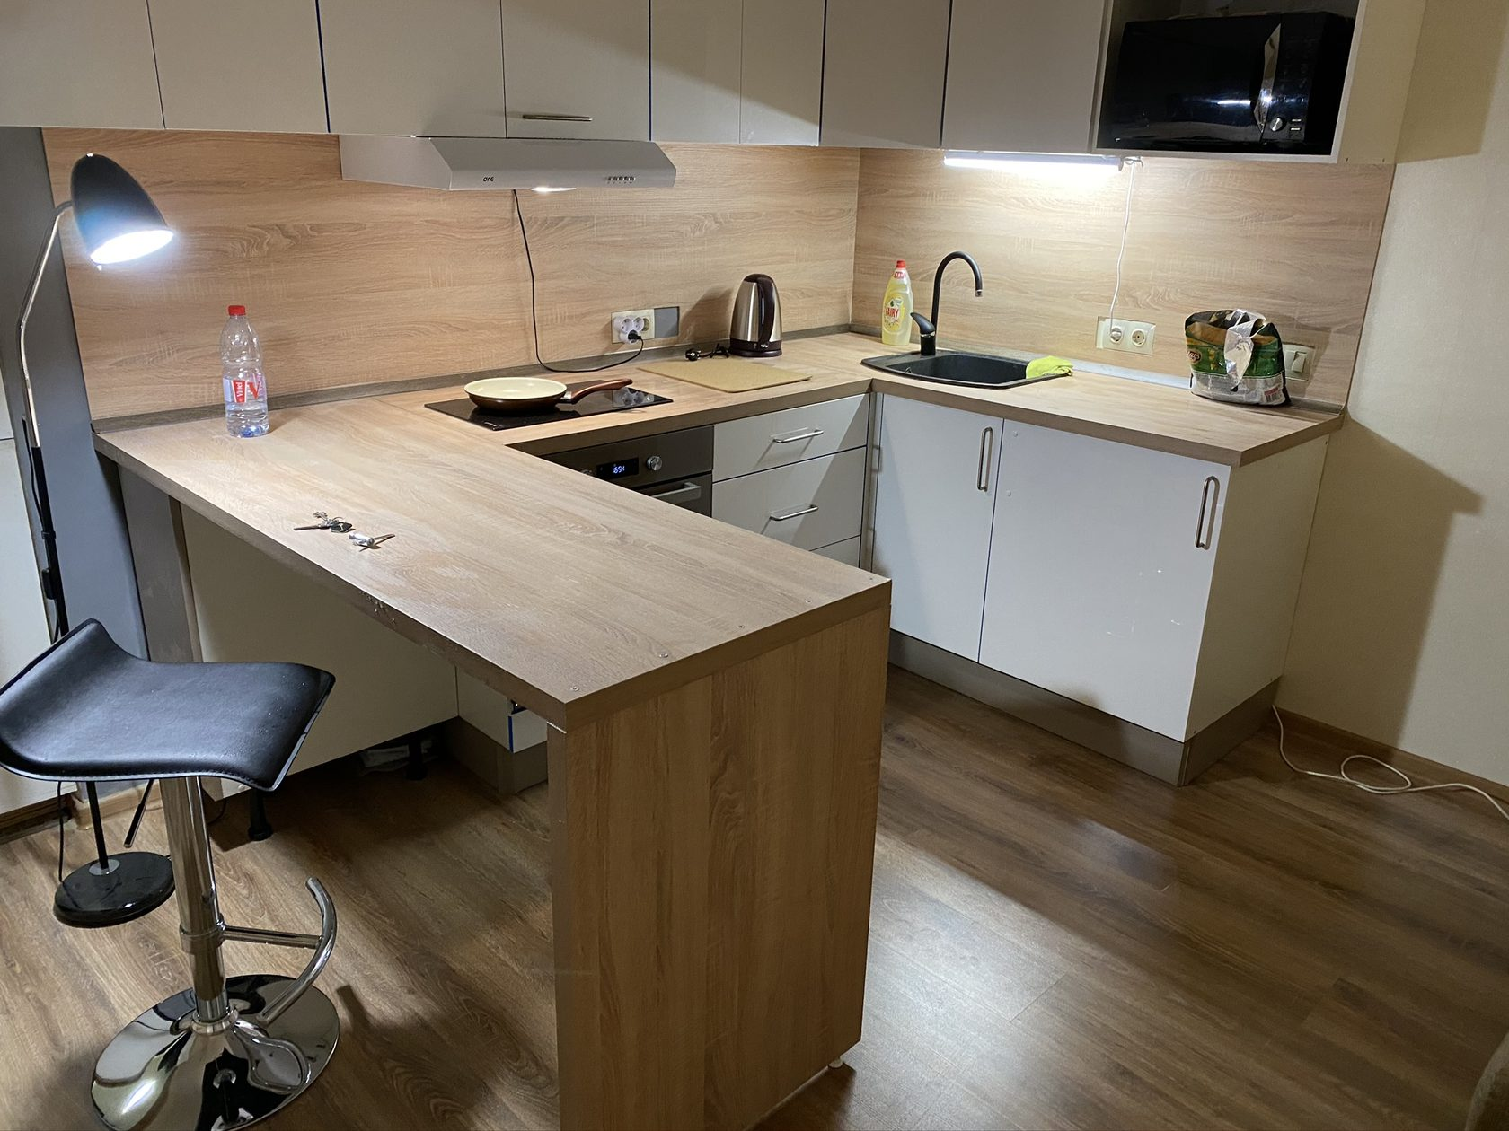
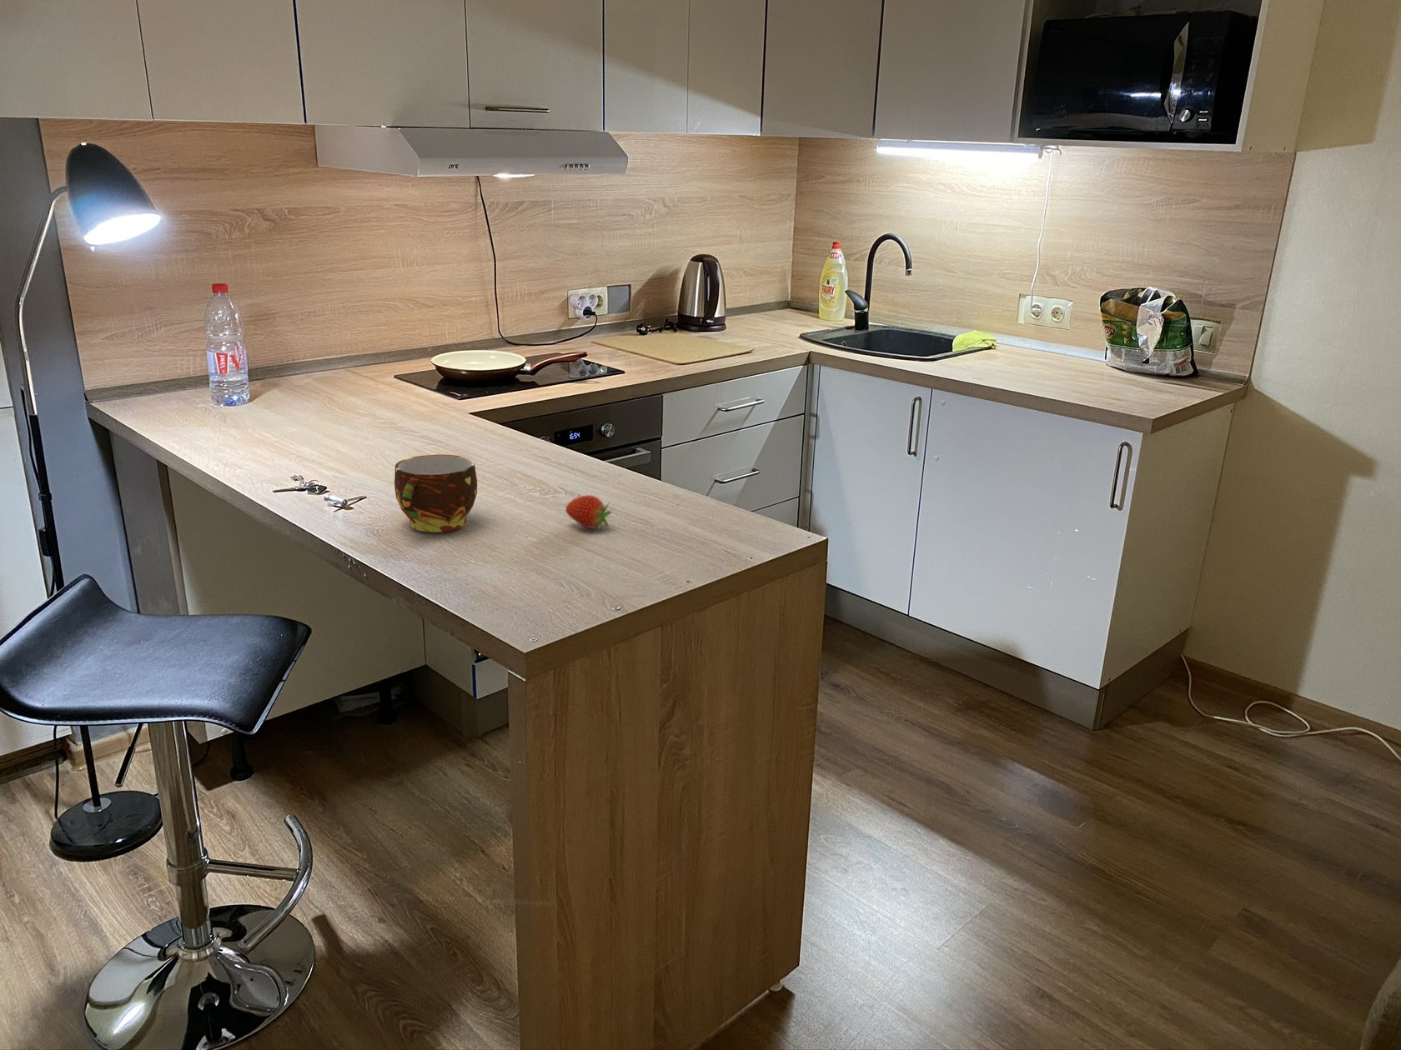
+ fruit [565,494,613,532]
+ cup [394,453,478,533]
